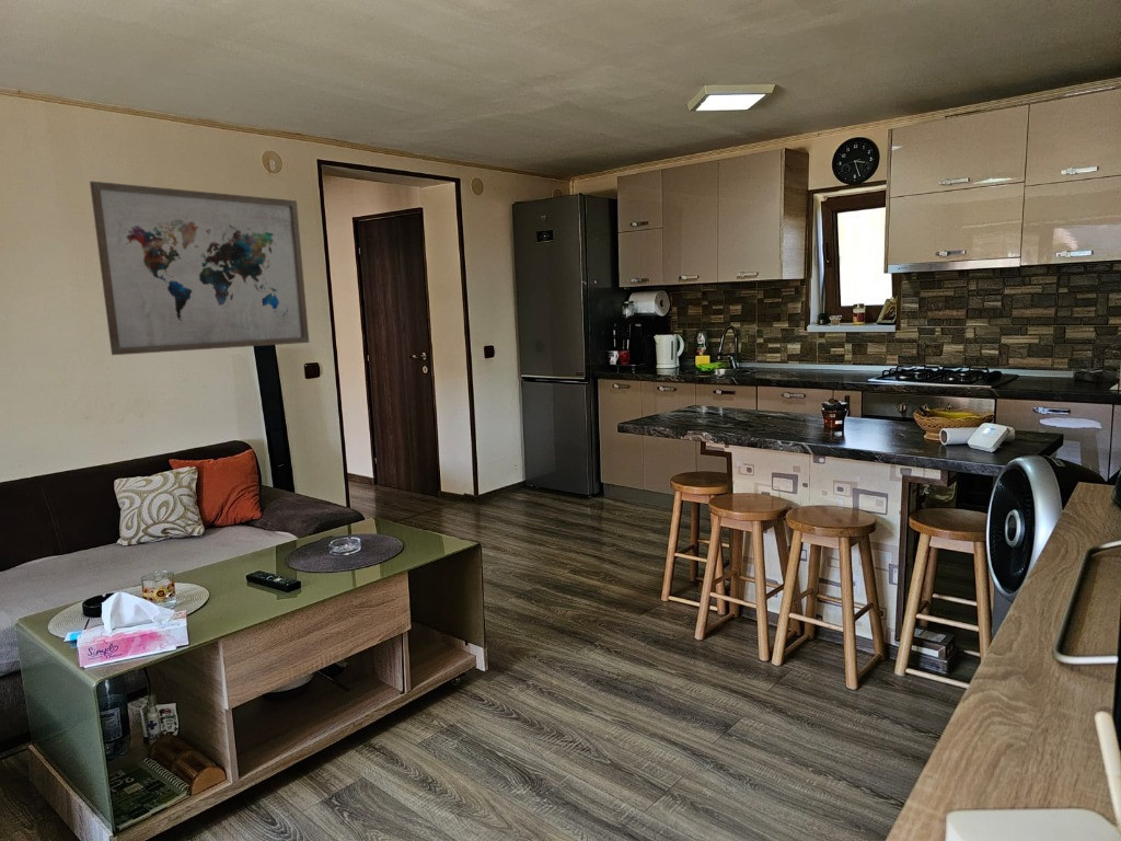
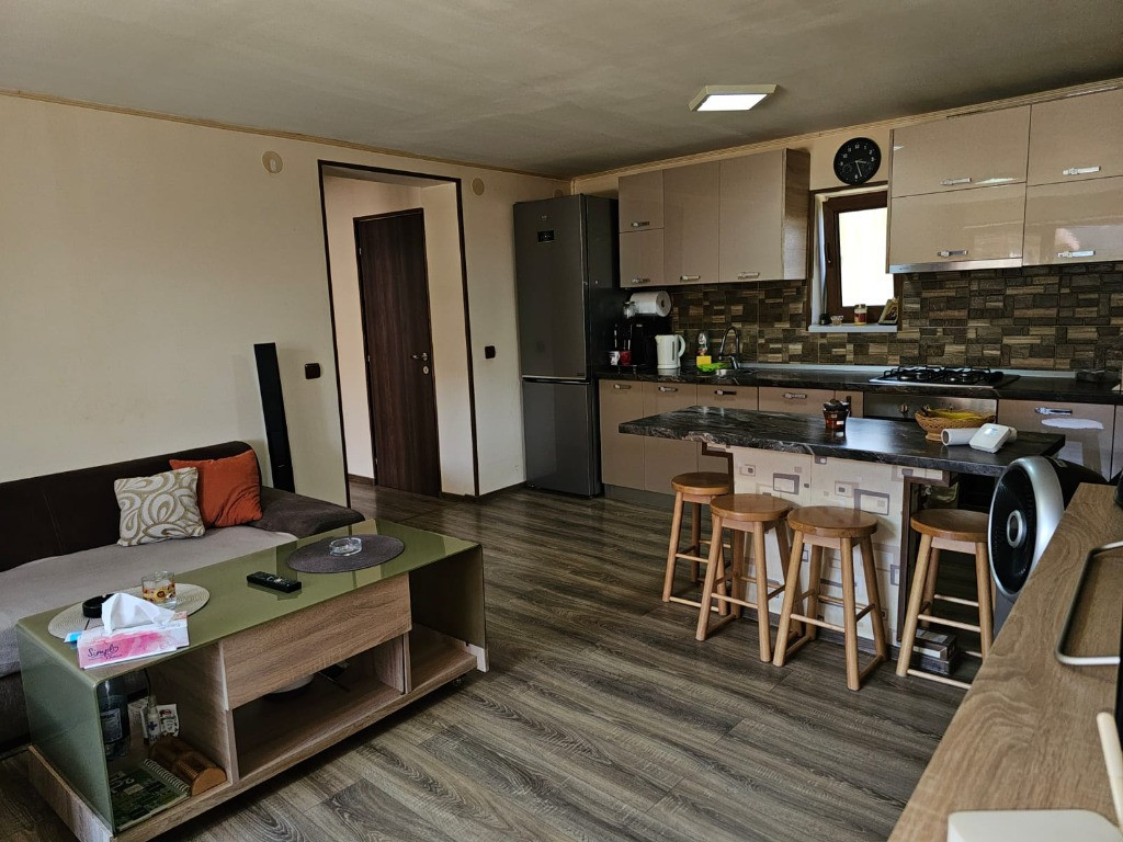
- wall art [89,181,310,356]
